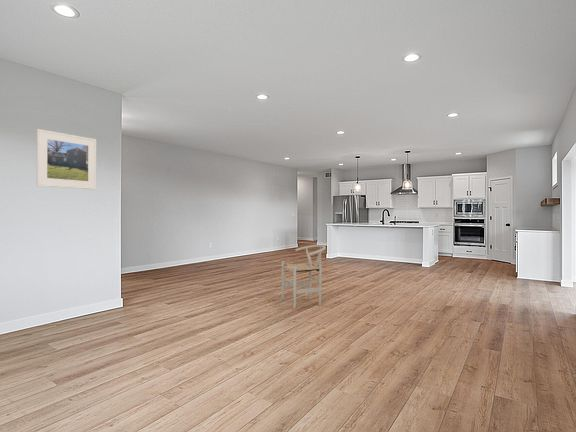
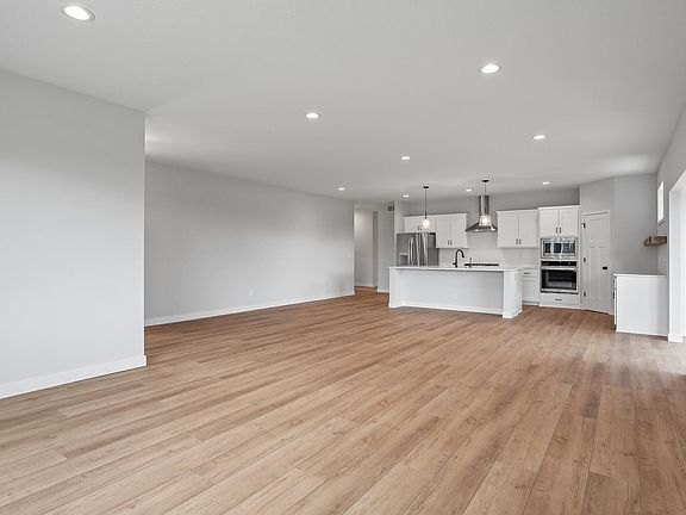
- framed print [36,128,97,191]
- chair [281,244,327,310]
